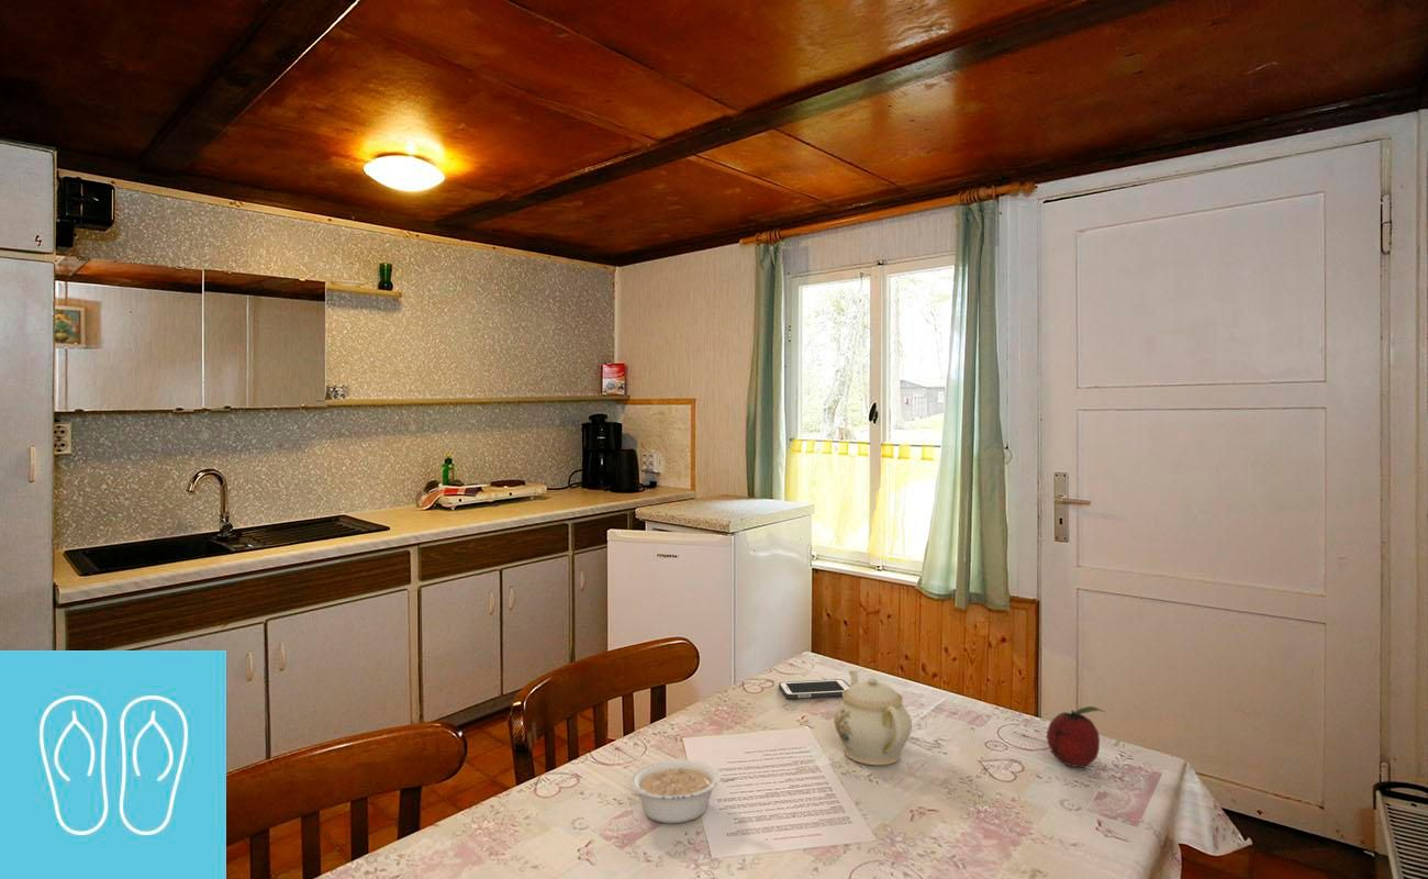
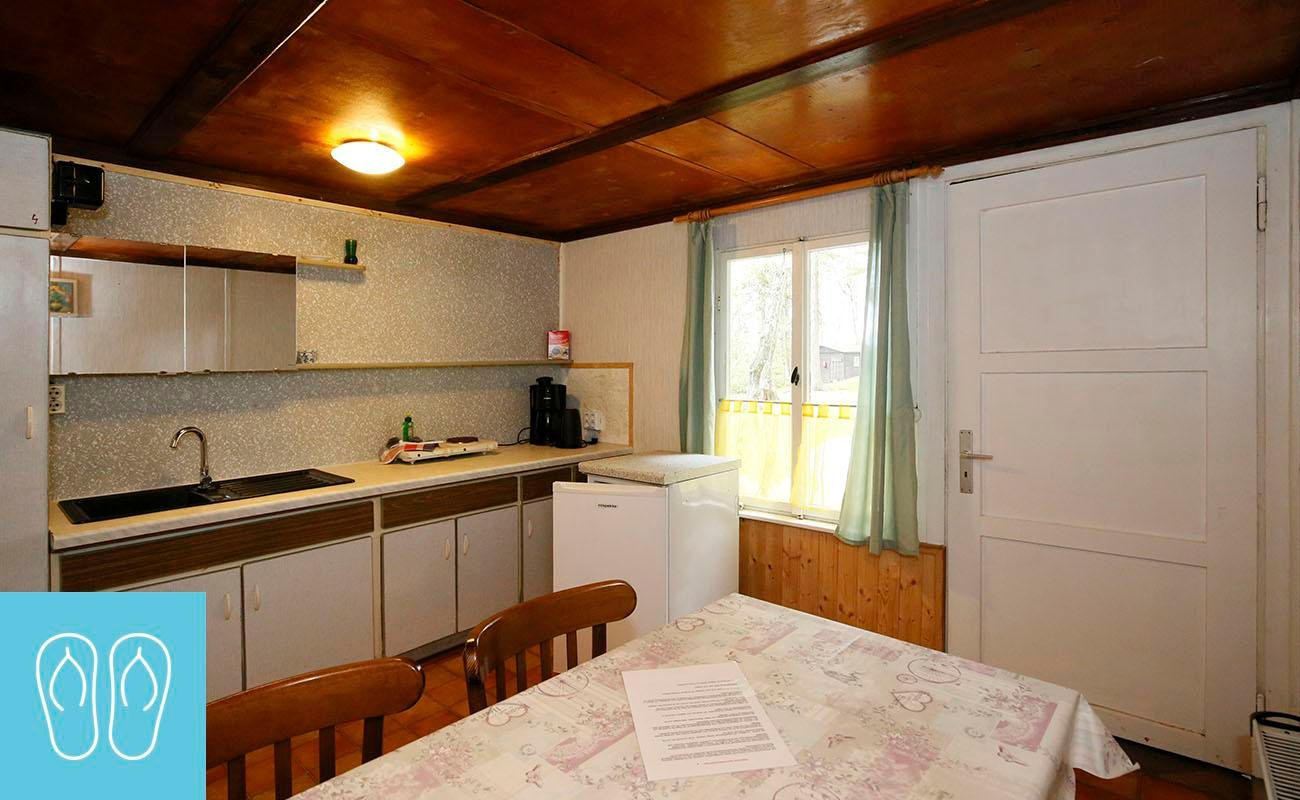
- cell phone [778,678,850,700]
- fruit [1046,705,1105,768]
- legume [629,758,737,824]
- teapot [833,670,913,766]
